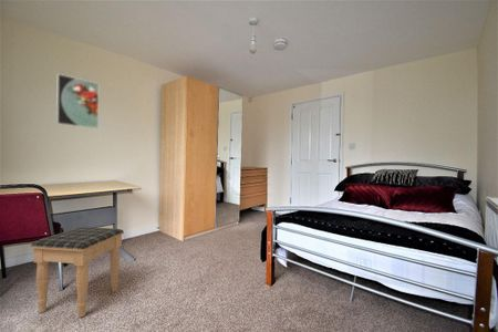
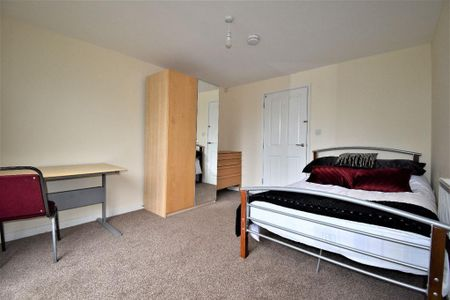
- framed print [55,73,100,129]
- footstool [30,226,125,318]
